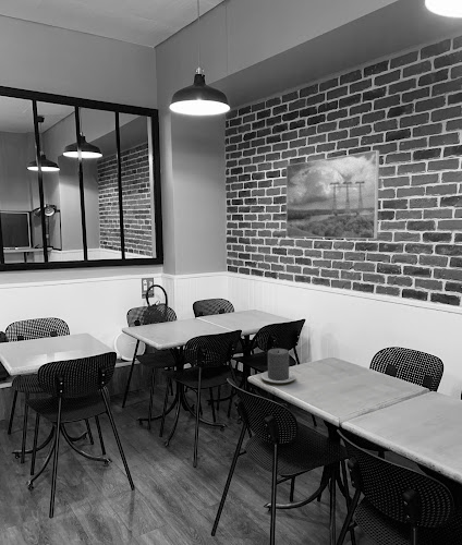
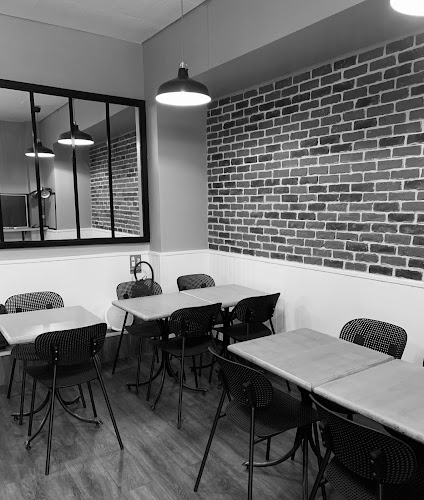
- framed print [285,149,380,240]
- candle [260,348,297,385]
